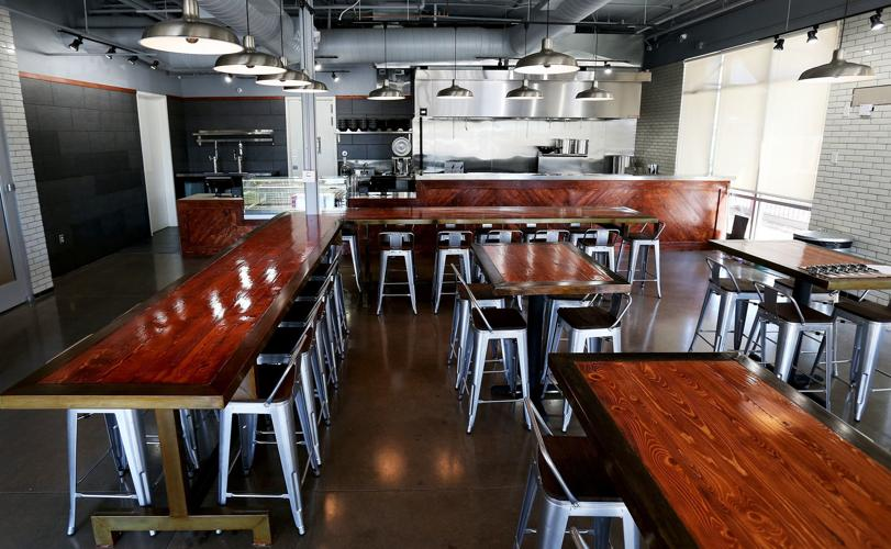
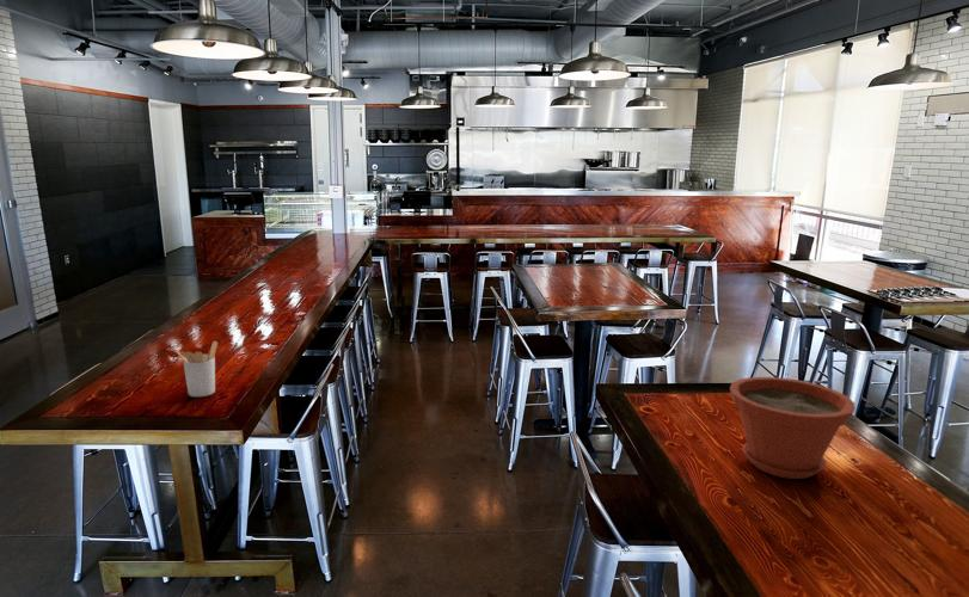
+ plant pot [729,376,857,480]
+ utensil holder [174,340,219,398]
